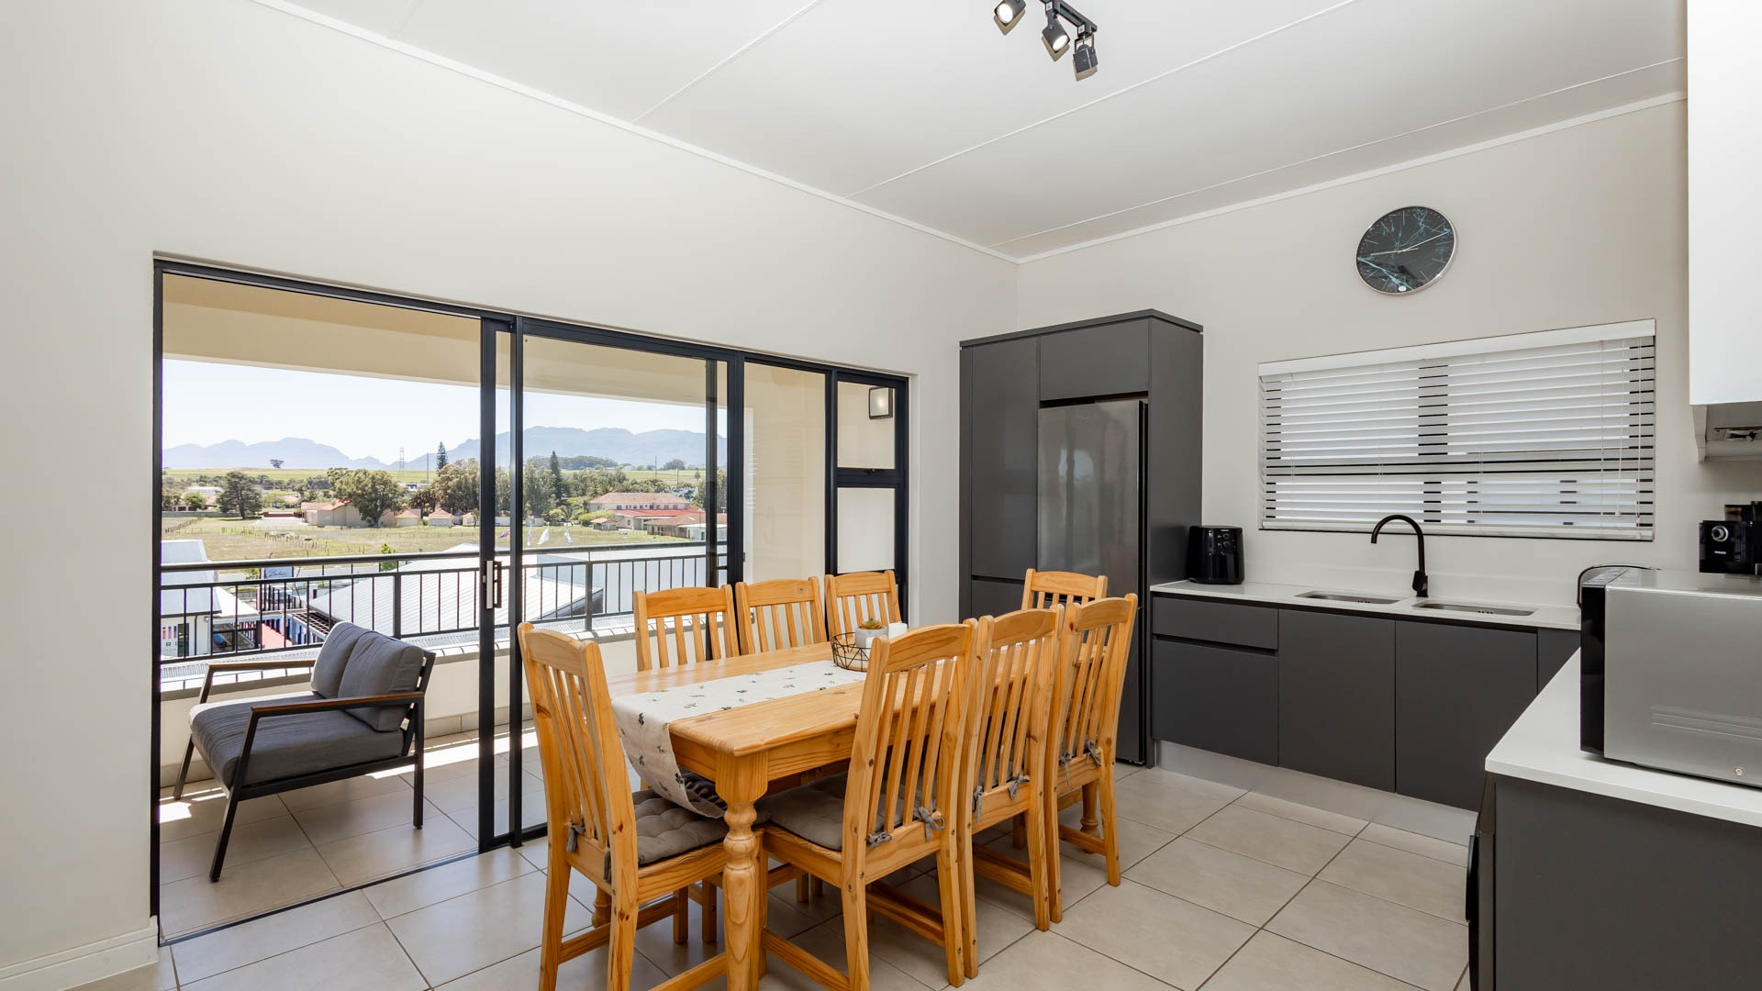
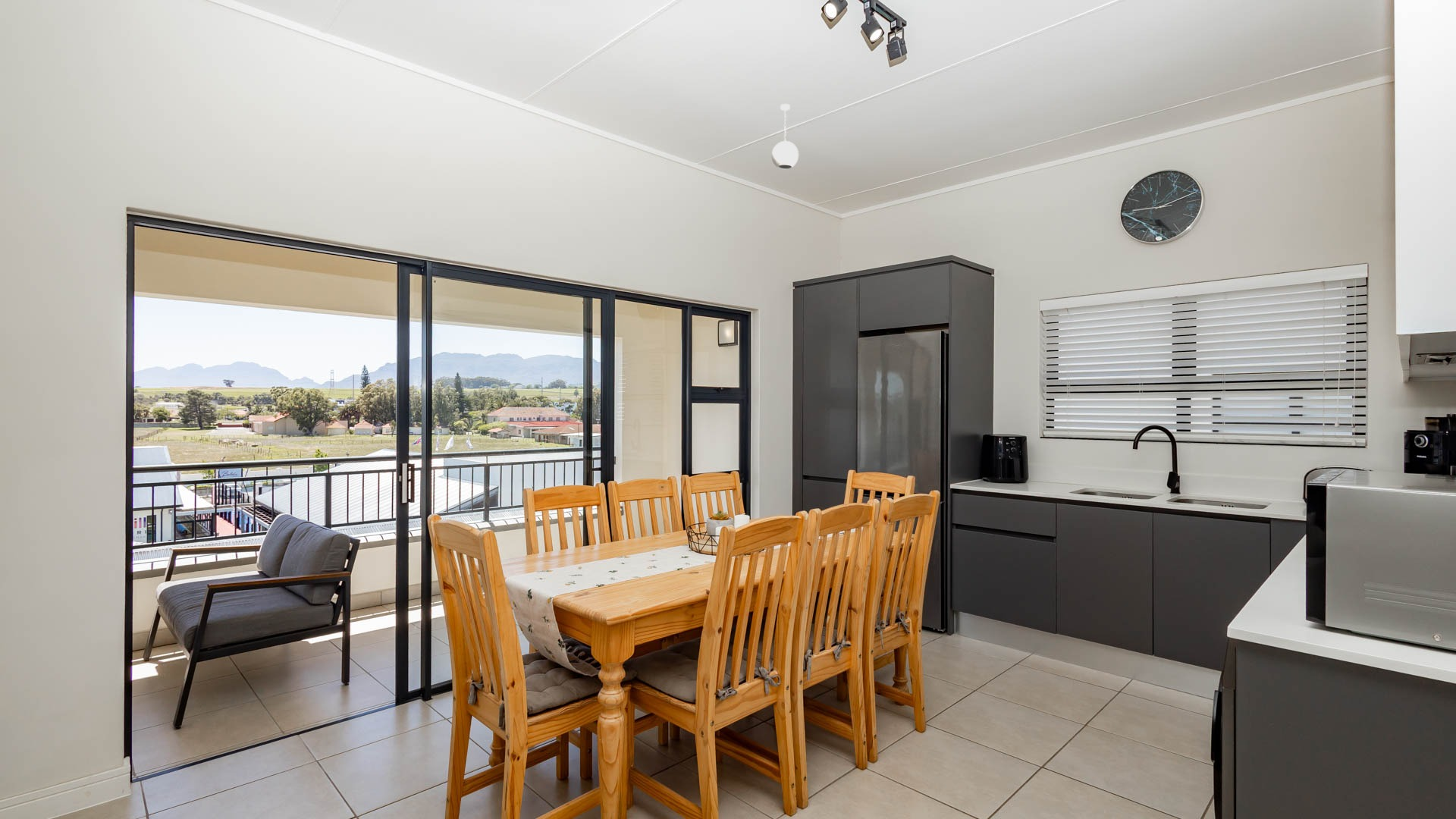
+ pendant light [770,103,799,170]
